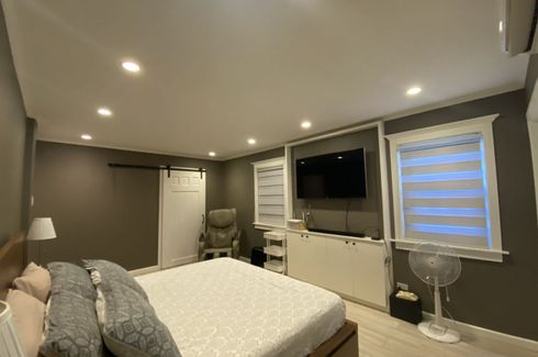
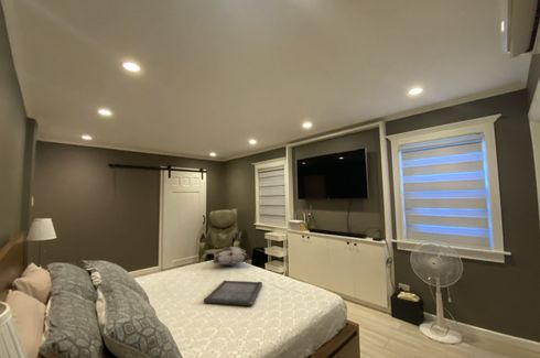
+ decorative pillow [210,246,251,267]
+ serving tray [203,280,263,306]
